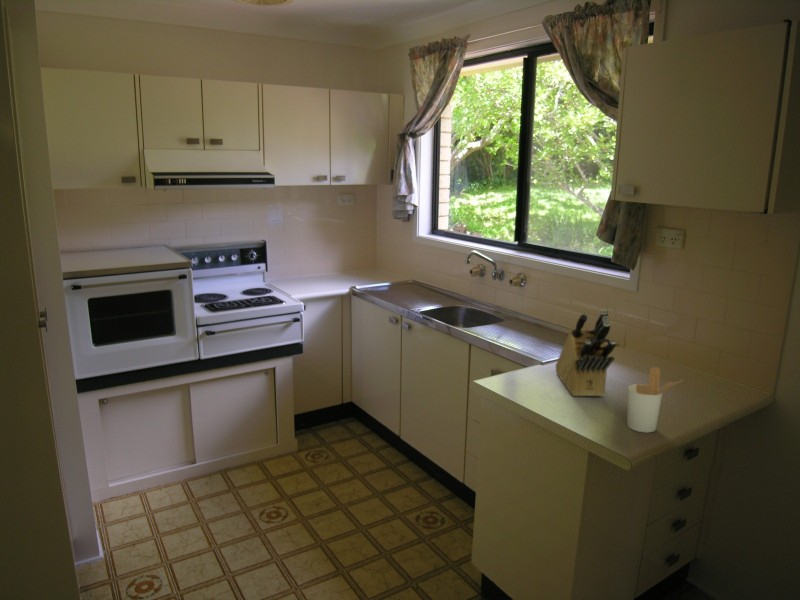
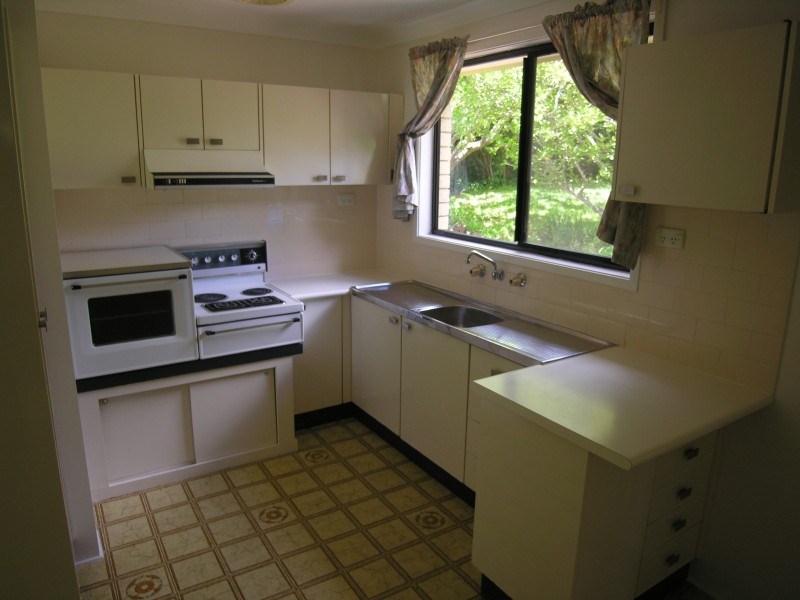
- utensil holder [626,366,683,434]
- knife block [555,309,617,397]
